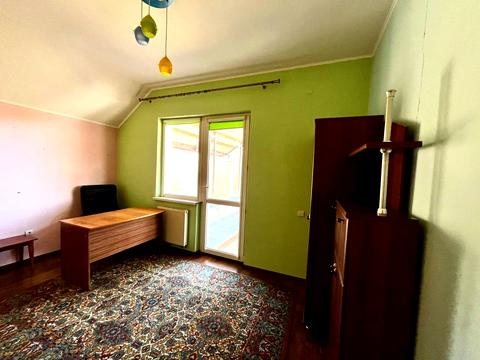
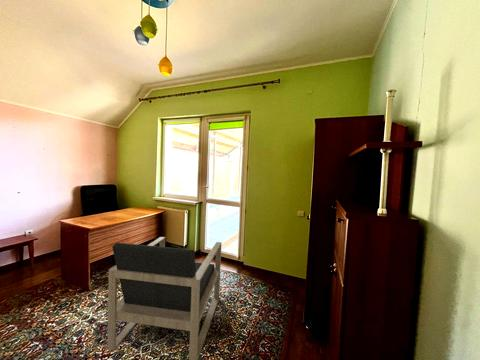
+ armchair [107,236,222,360]
